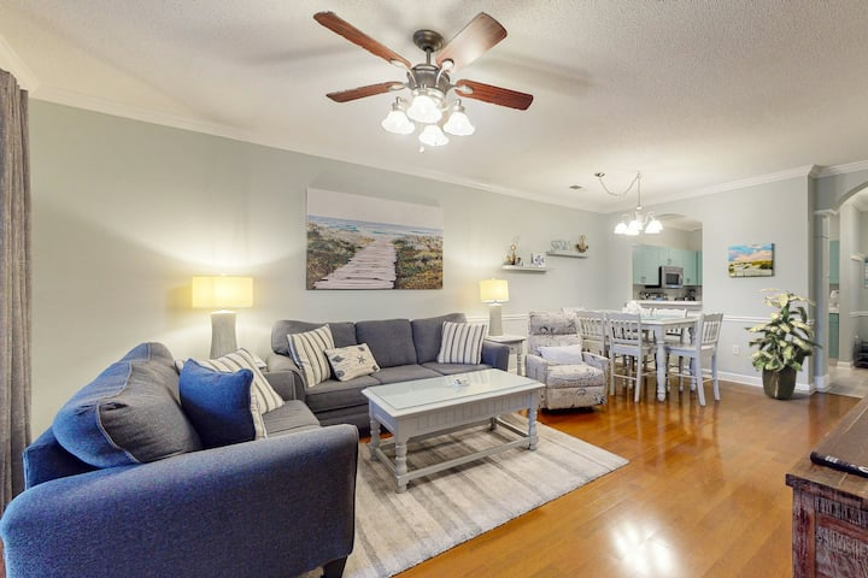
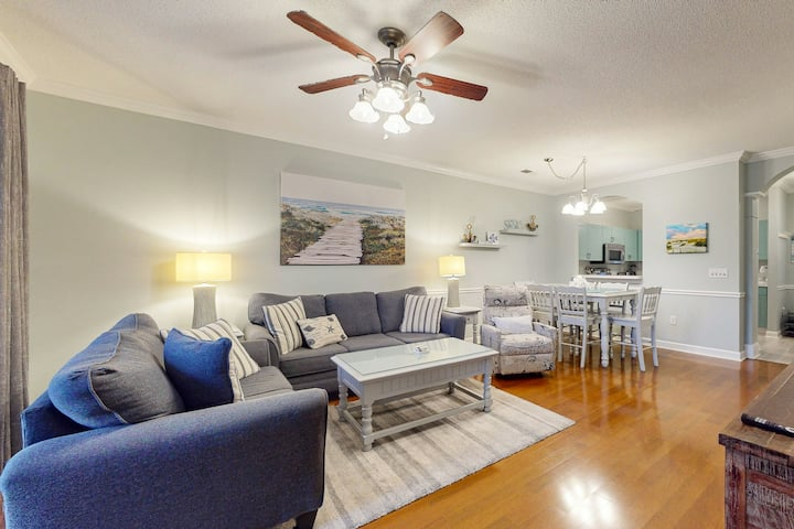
- indoor plant [741,287,823,401]
